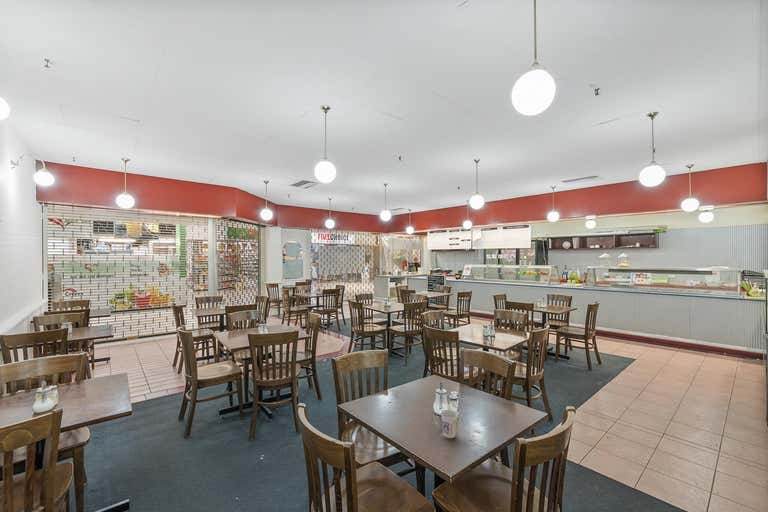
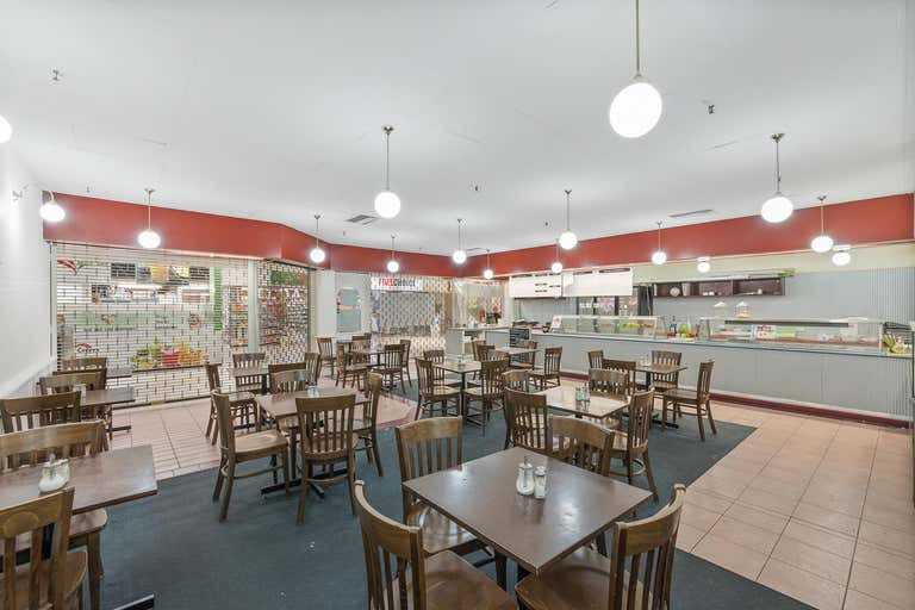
- cup [440,409,459,439]
